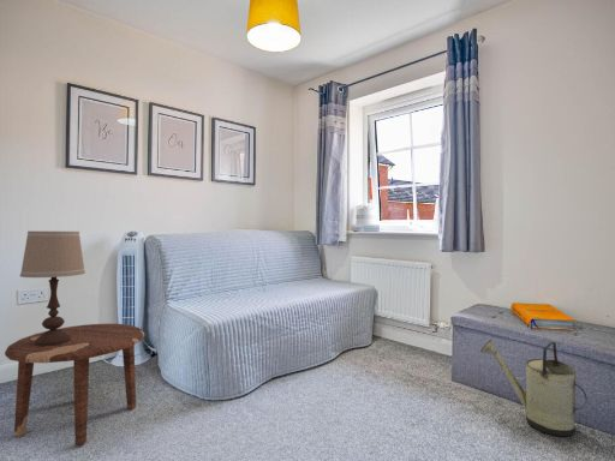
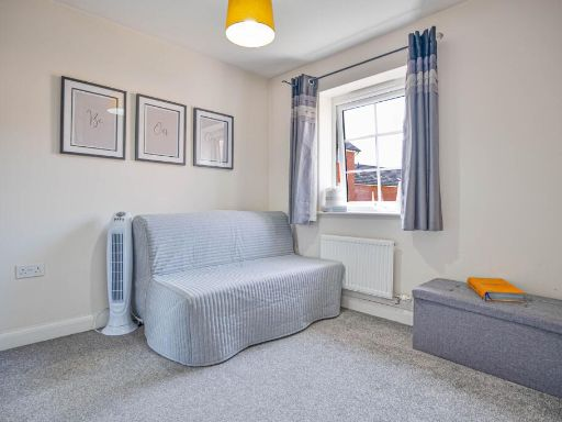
- side table [4,323,145,447]
- watering can [479,339,589,437]
- table lamp [19,230,86,346]
